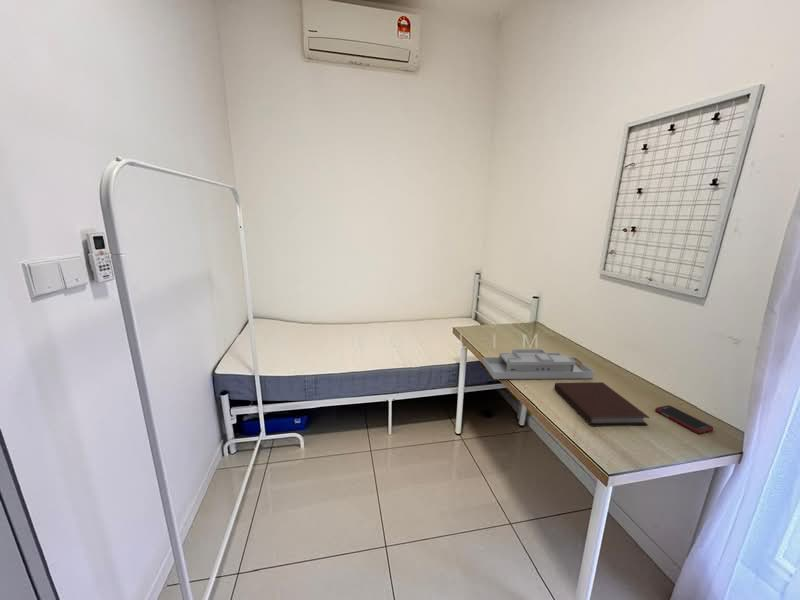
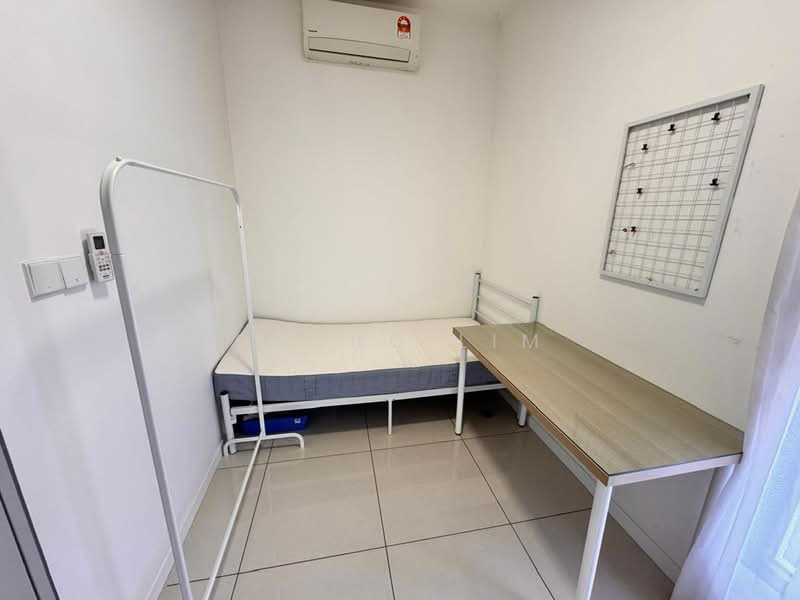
- desk organizer [482,348,595,380]
- notebook [553,381,651,427]
- cell phone [654,404,715,434]
